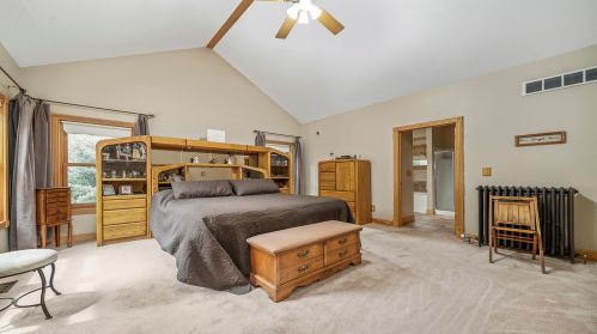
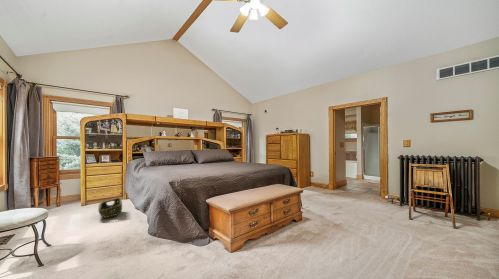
+ woven basket [97,196,123,219]
